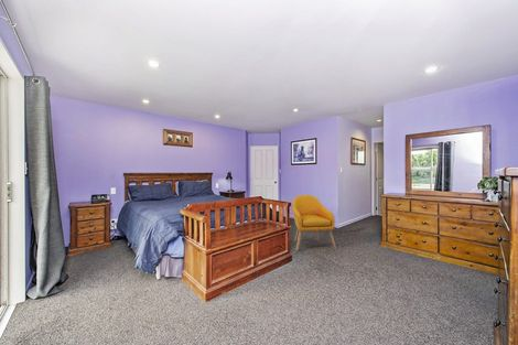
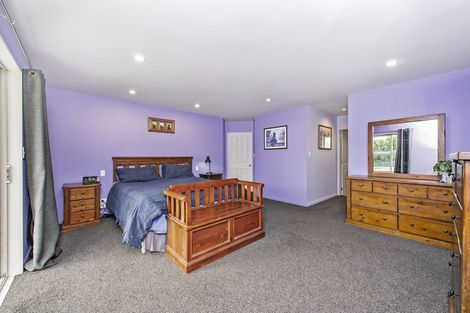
- armchair [291,194,337,252]
